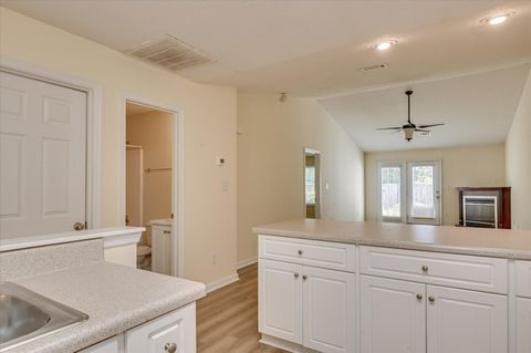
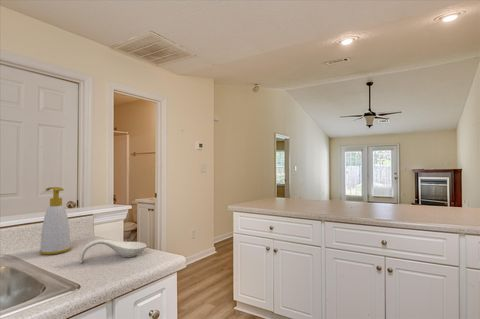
+ spoon rest [78,238,147,264]
+ soap bottle [39,186,72,256]
